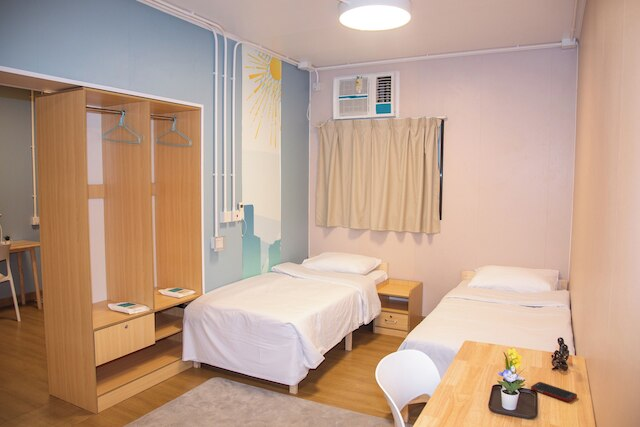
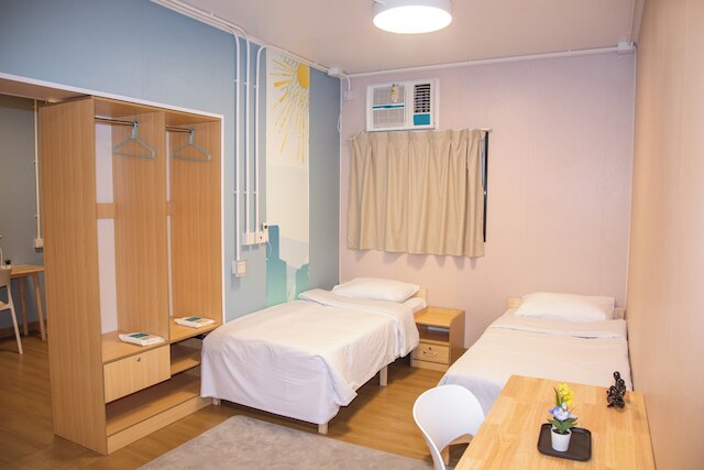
- cell phone [530,381,578,403]
